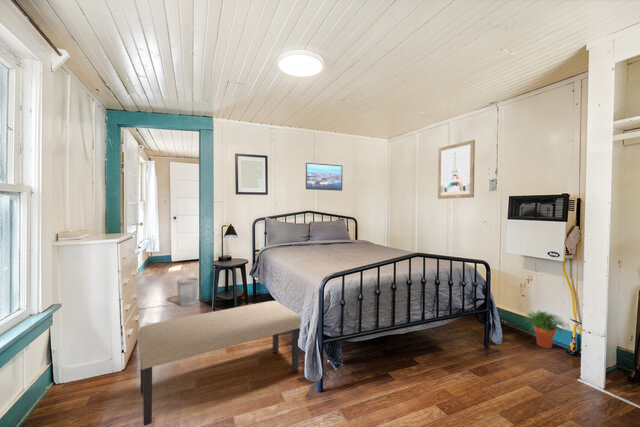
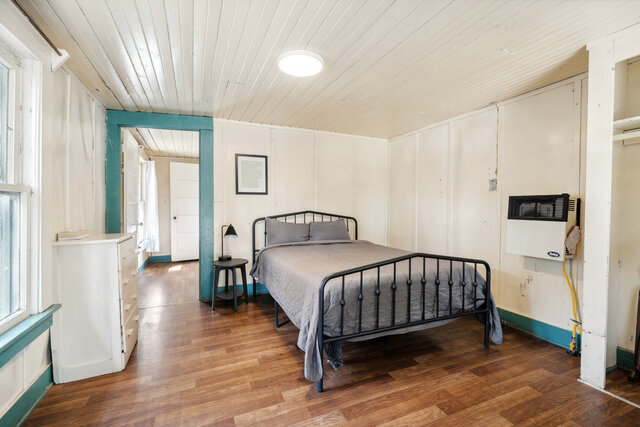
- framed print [305,162,343,192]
- bench [137,300,302,427]
- potted plant [521,309,572,349]
- wastebasket [176,277,199,307]
- wall art [437,139,476,200]
